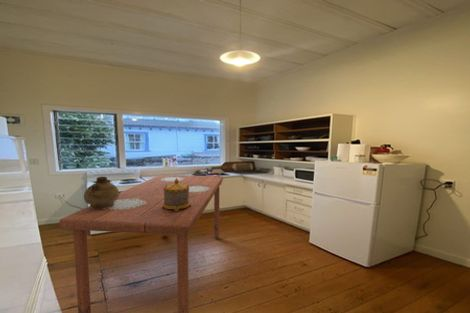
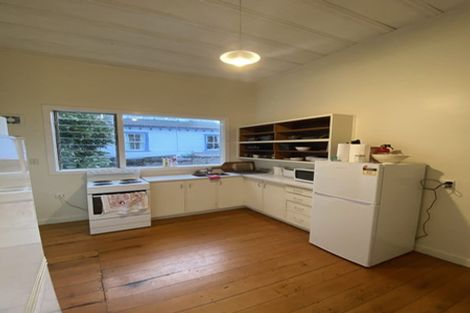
- ceramic jug [83,176,120,209]
- decorative container [161,178,191,211]
- table [58,174,224,313]
